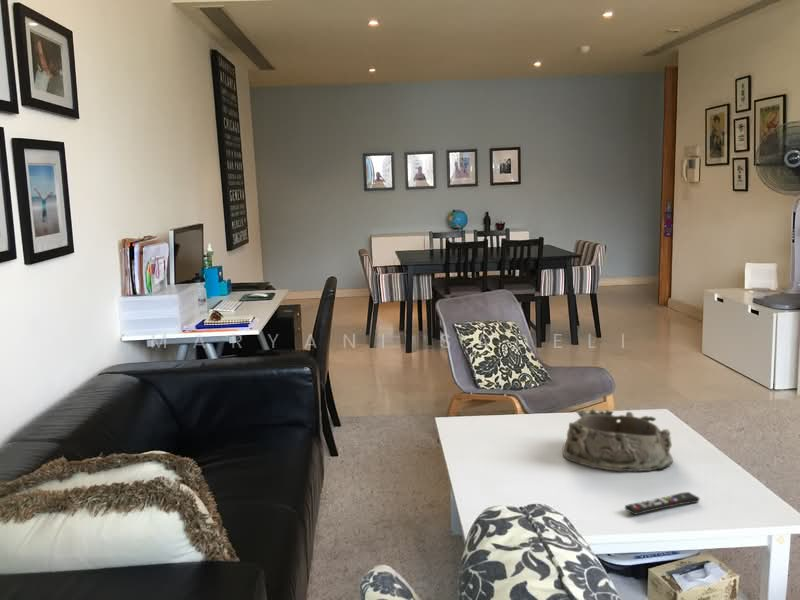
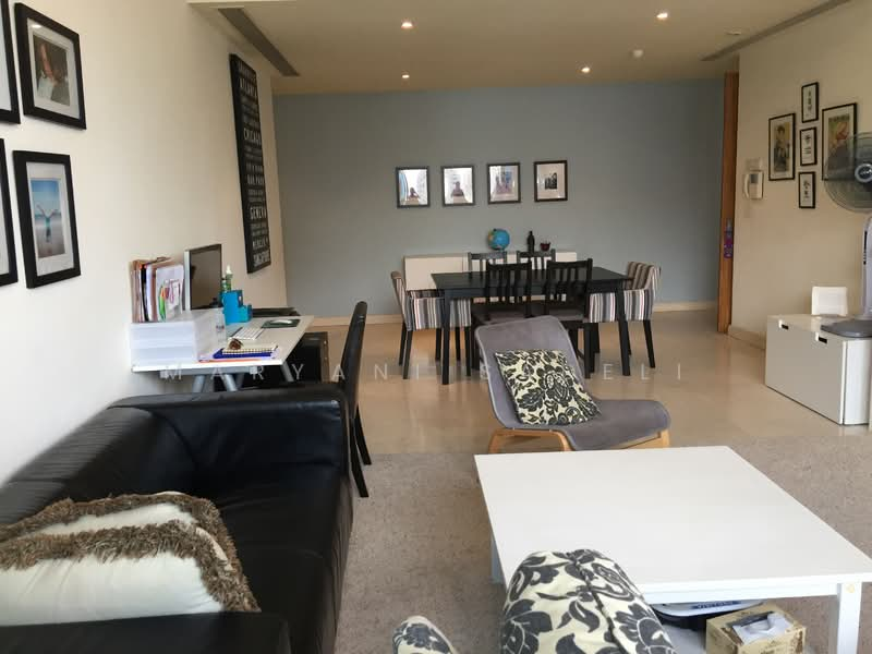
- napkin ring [561,407,673,472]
- remote control [624,491,701,516]
